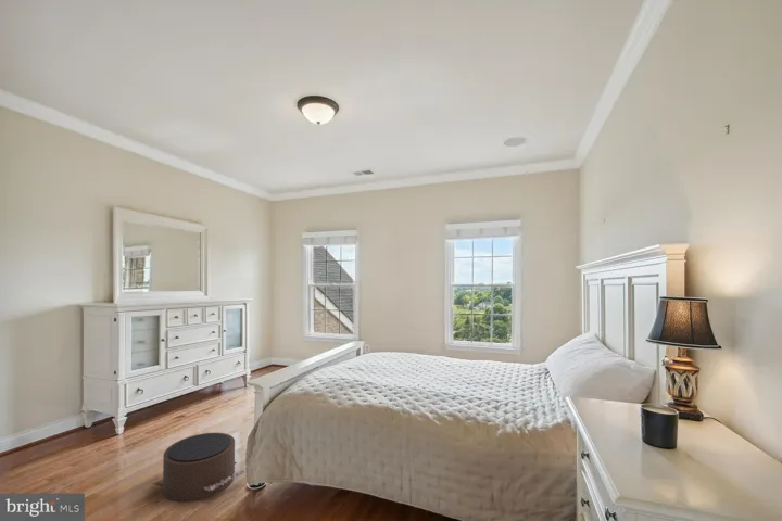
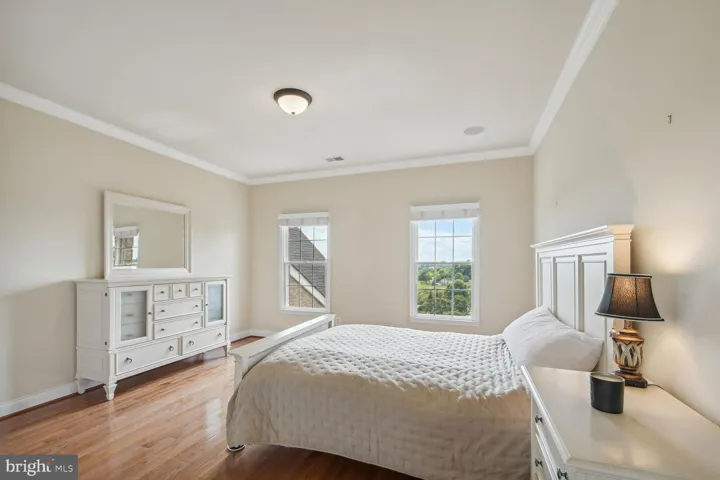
- pouf [162,432,245,504]
